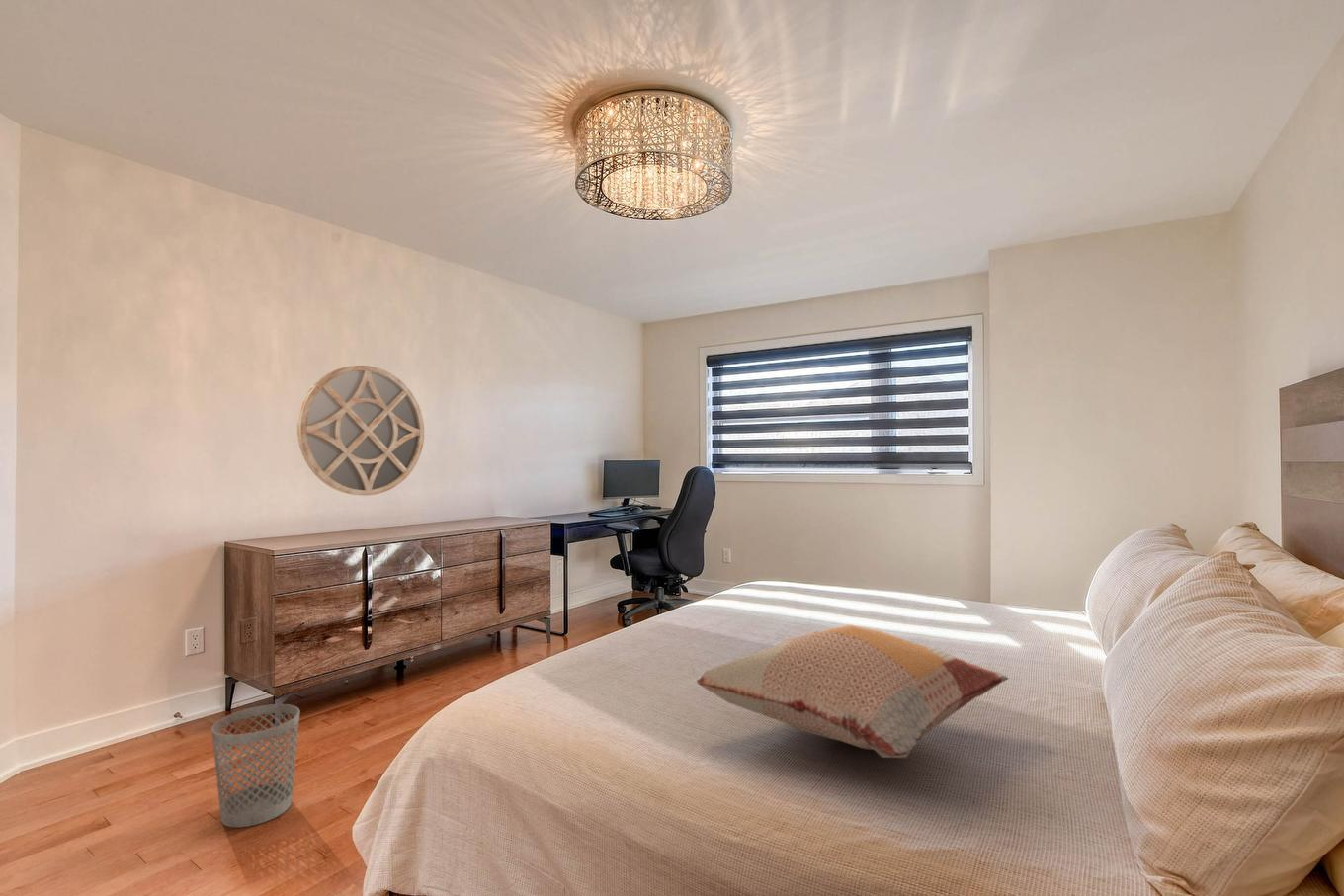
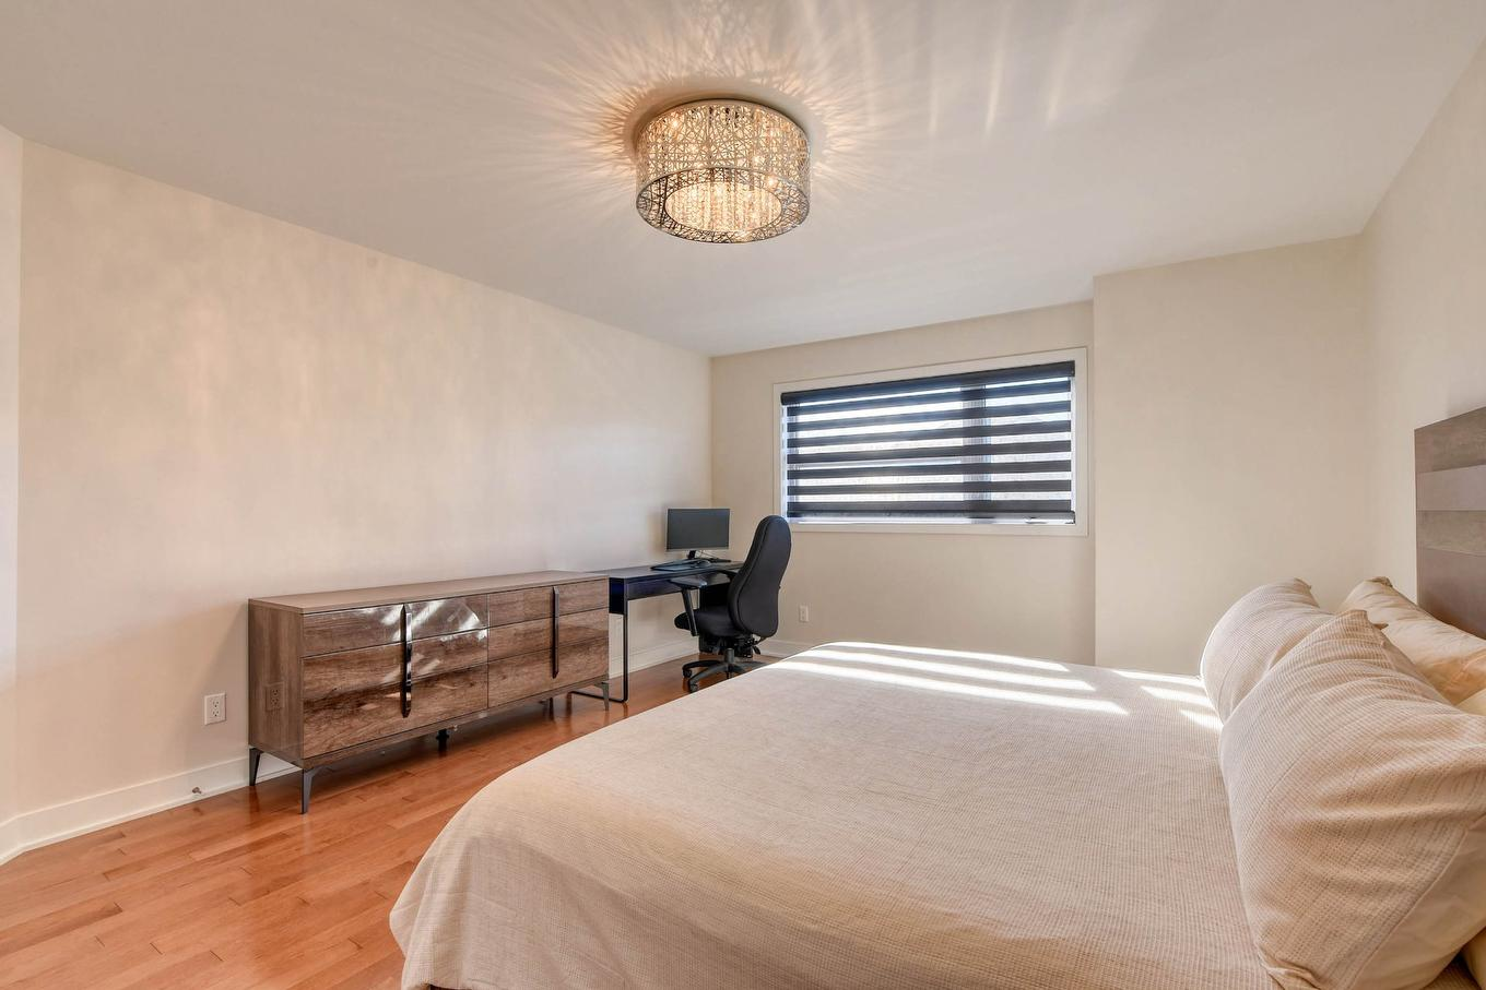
- decorative pillow [696,624,1009,759]
- wastebasket [210,703,300,829]
- home mirror [296,365,425,497]
